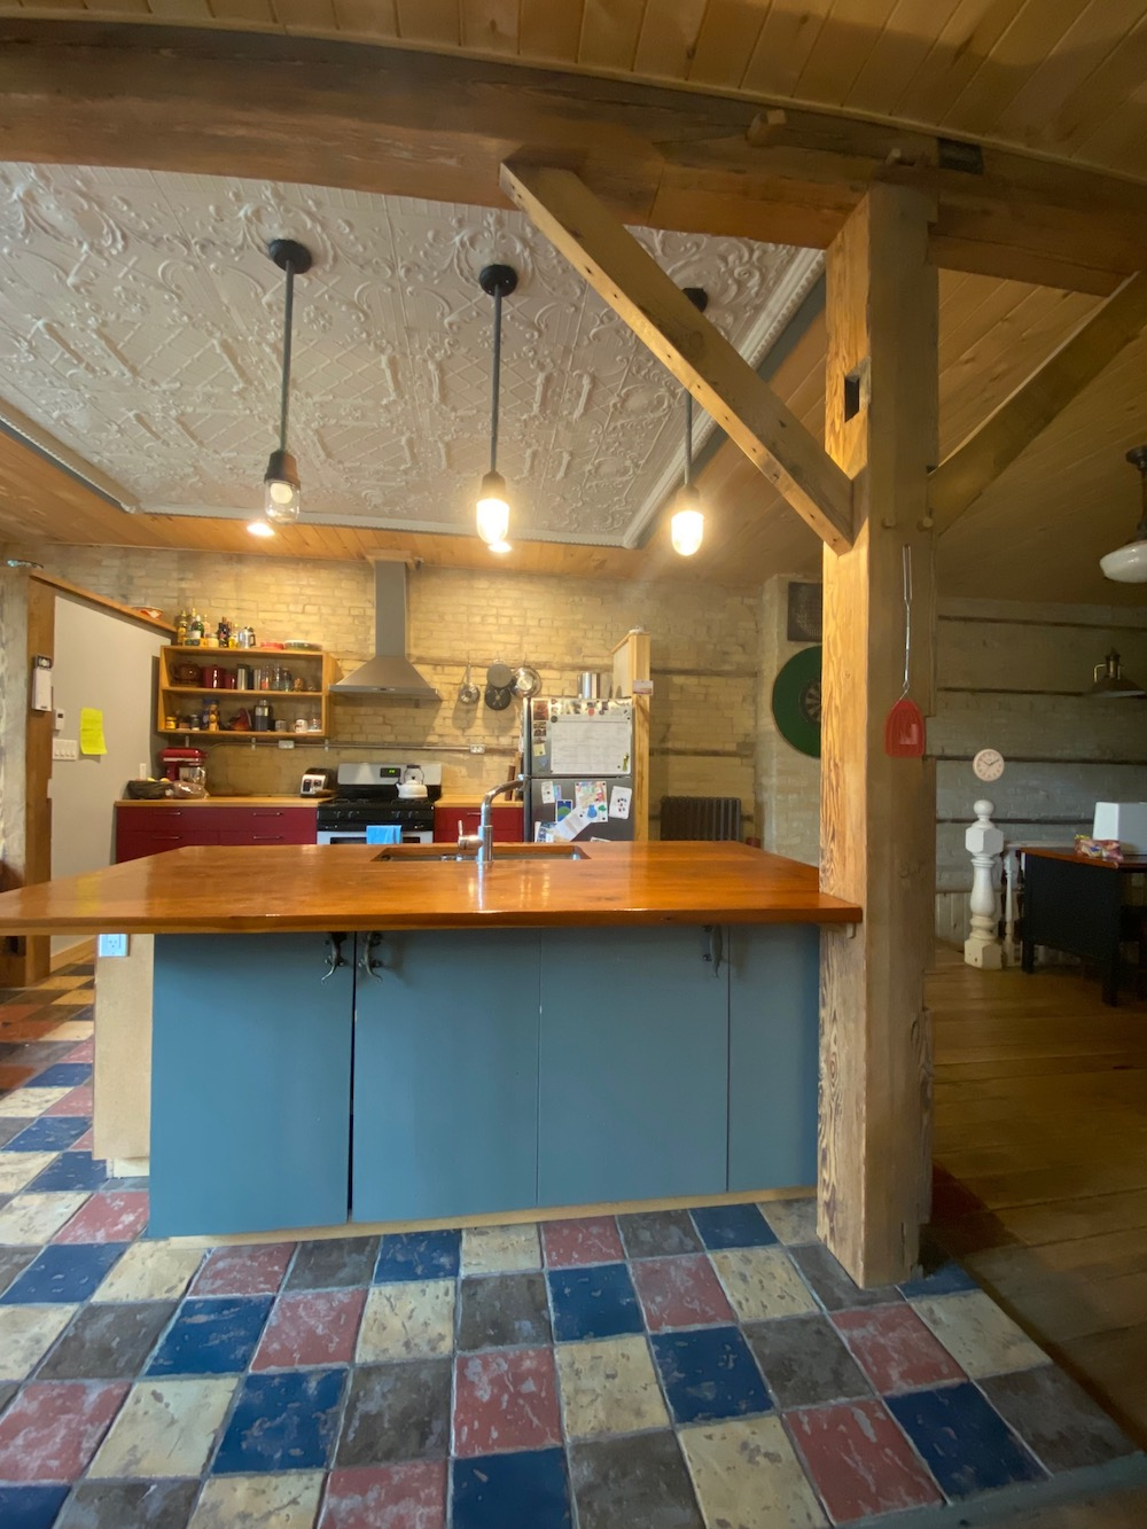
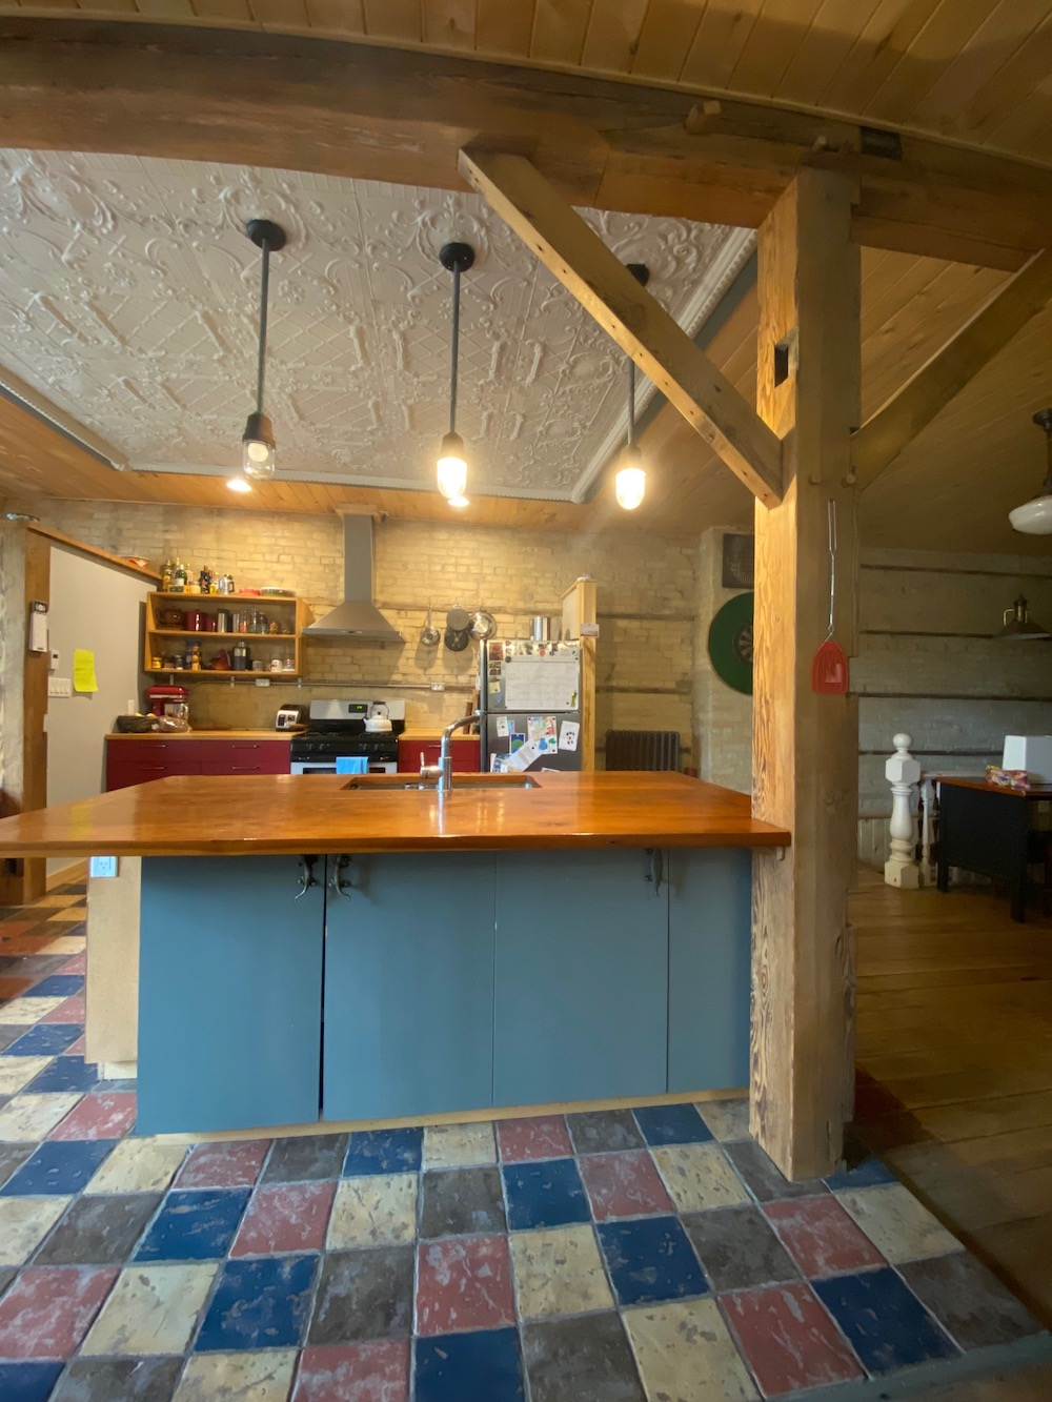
- wall clock [971,748,1006,783]
